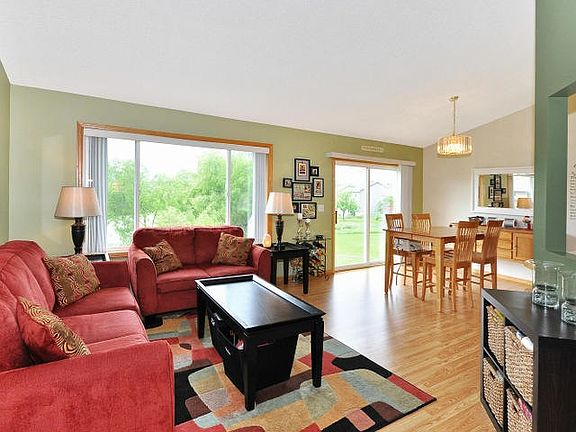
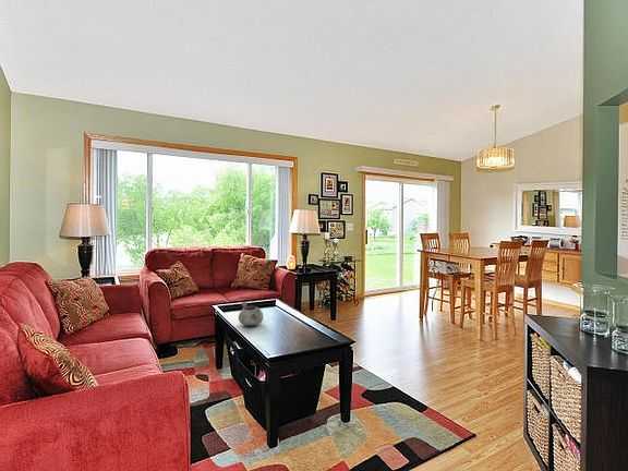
+ decorative bowl [238,301,264,327]
